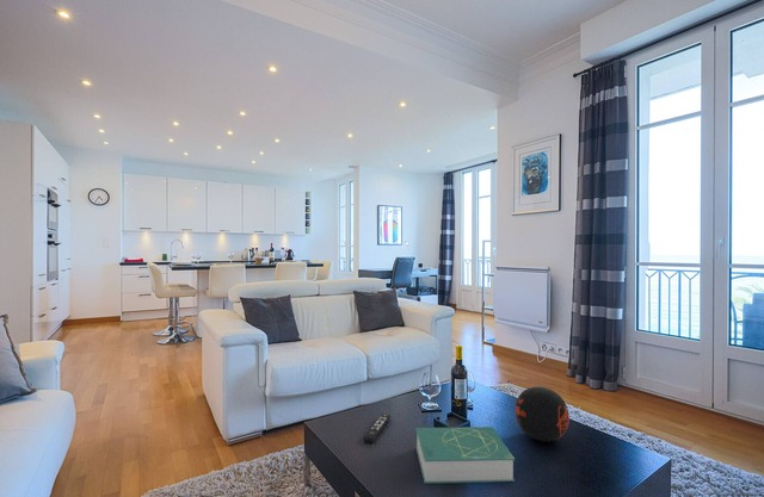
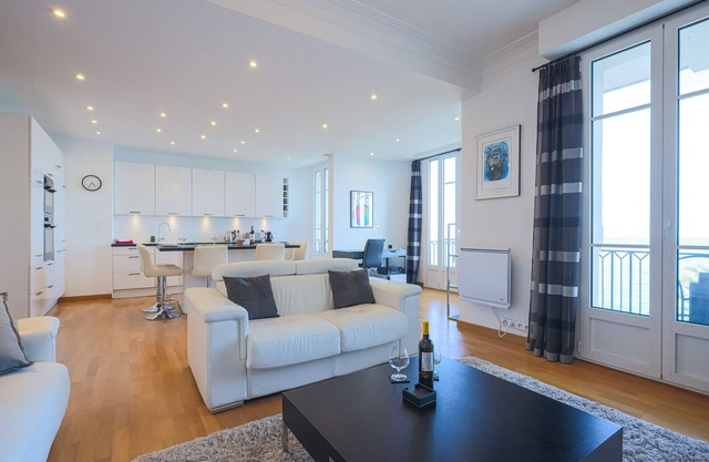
- book [414,425,516,485]
- remote control [363,412,392,443]
- decorative ball [515,386,571,442]
